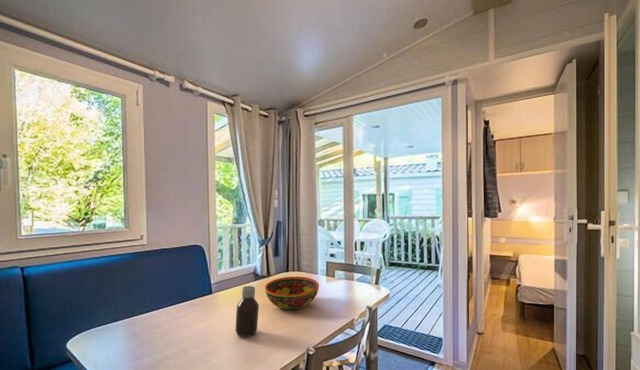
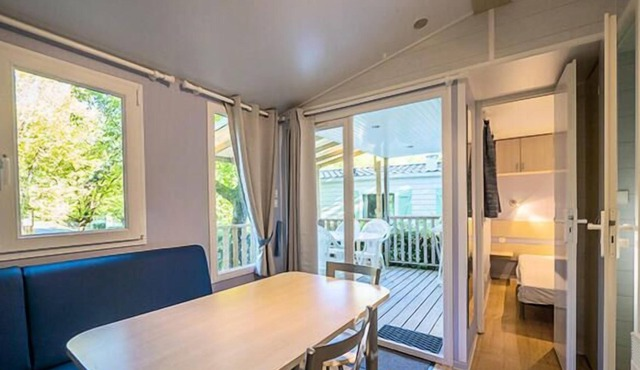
- bowl [264,276,320,311]
- bottle [234,285,260,338]
